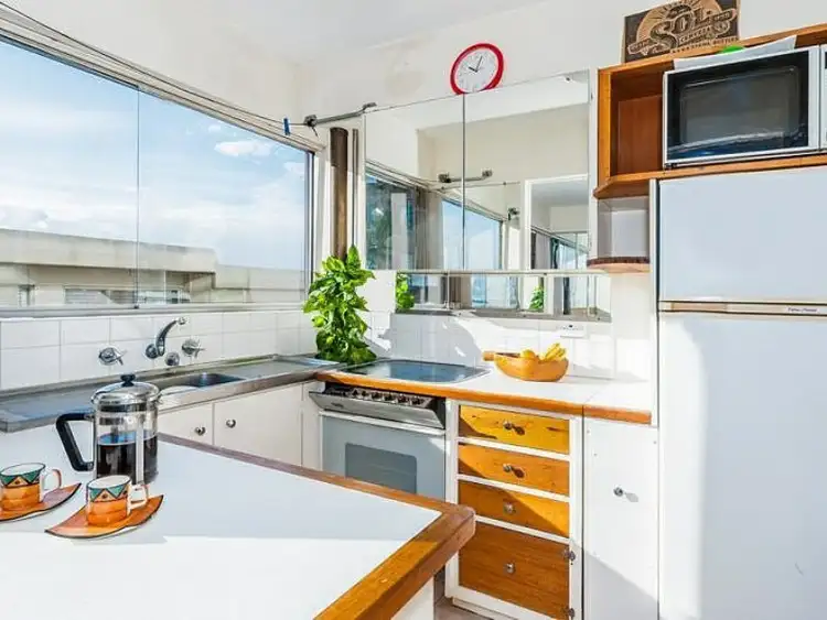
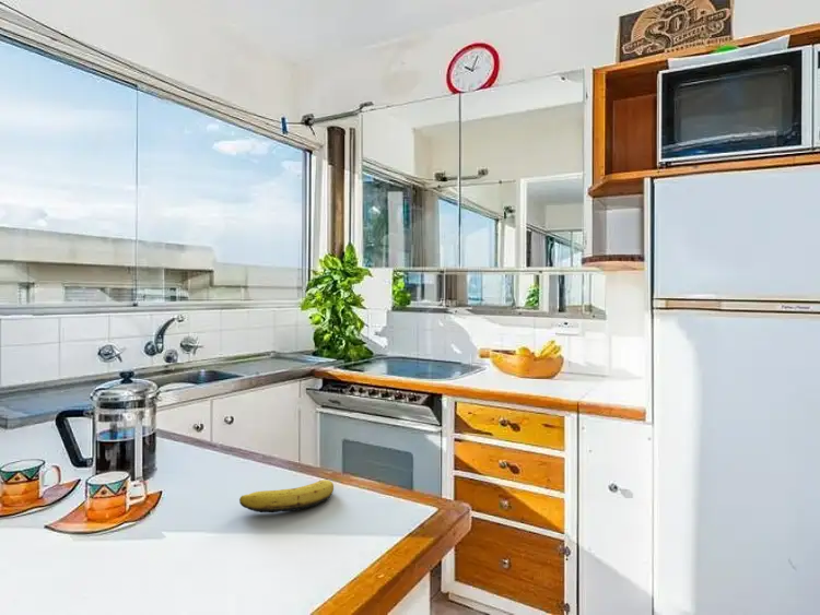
+ banana [238,478,335,513]
